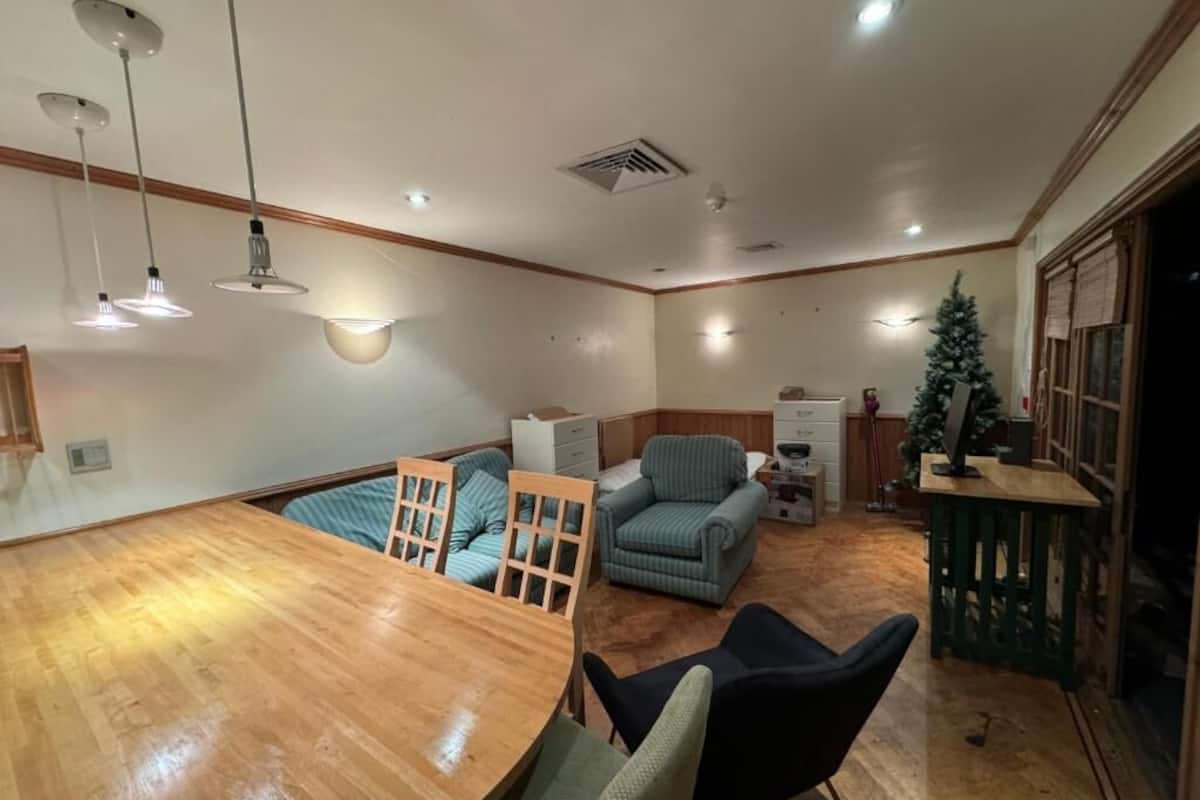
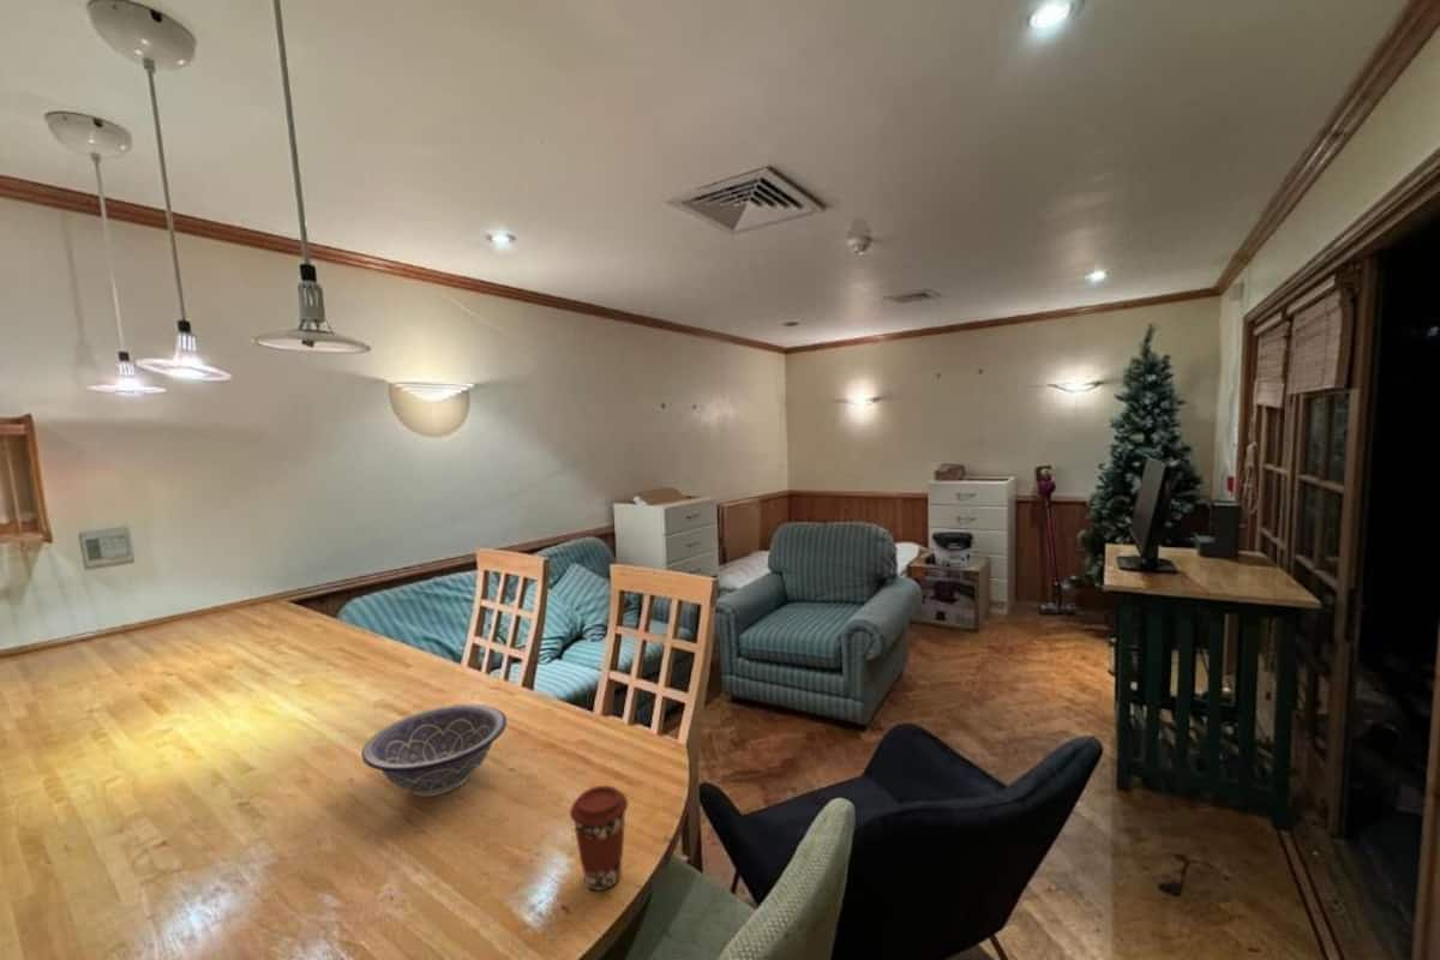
+ coffee cup [569,785,629,892]
+ decorative bowl [360,703,508,798]
